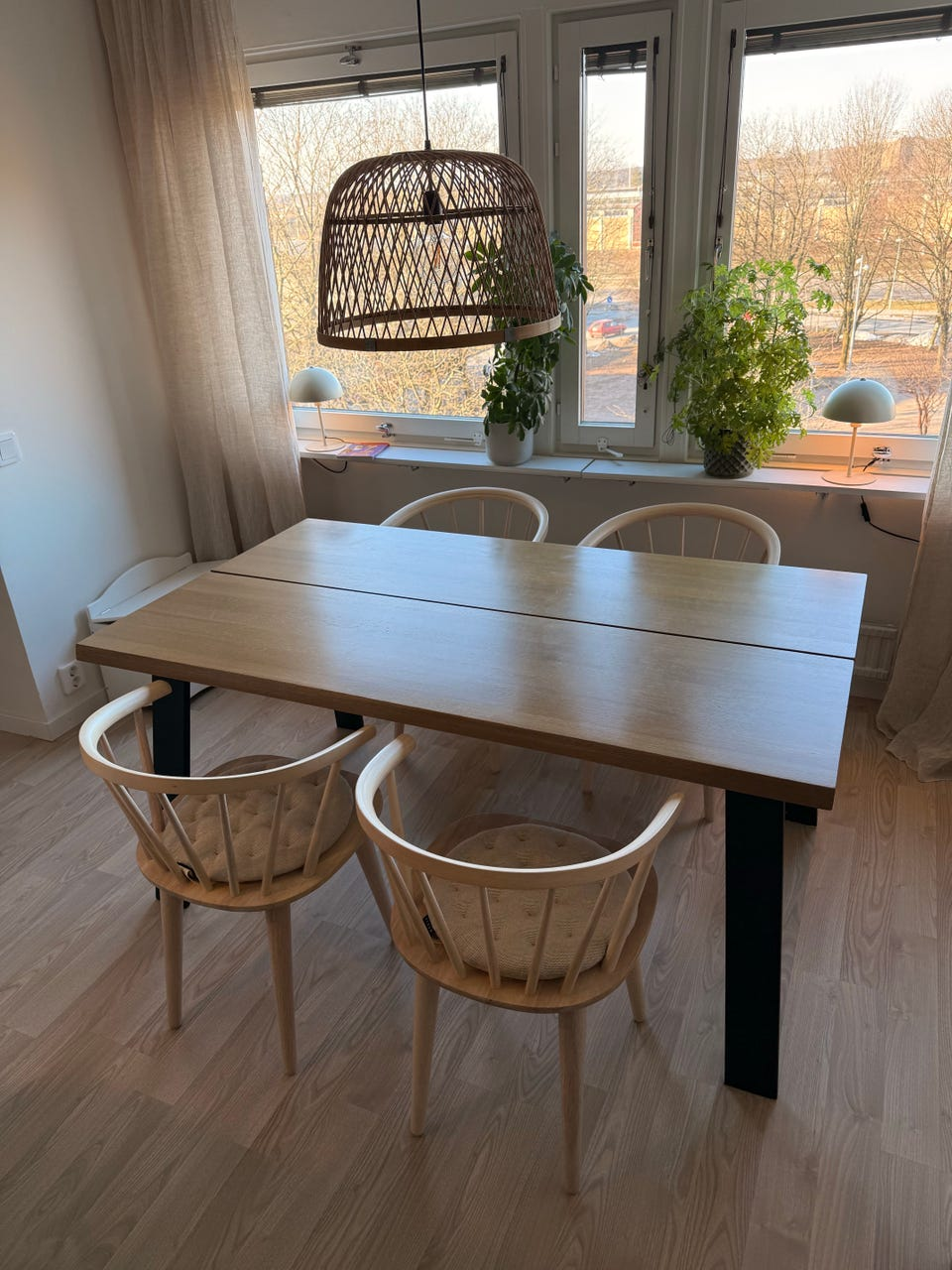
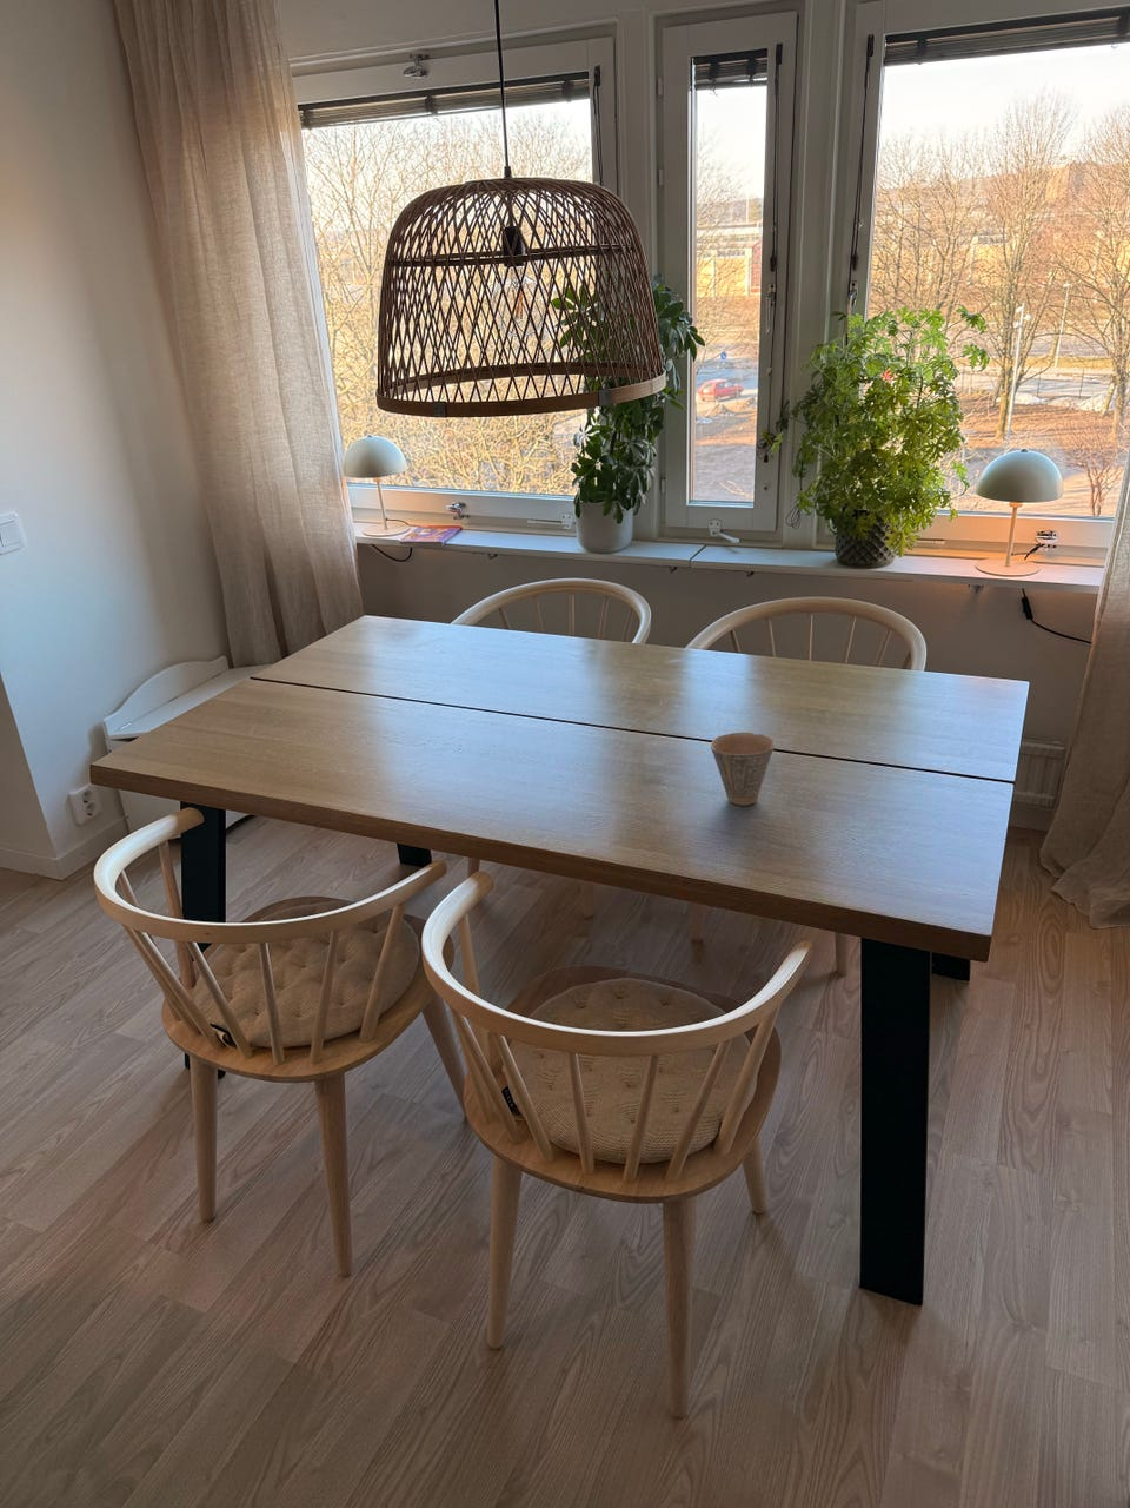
+ cup [710,731,776,806]
